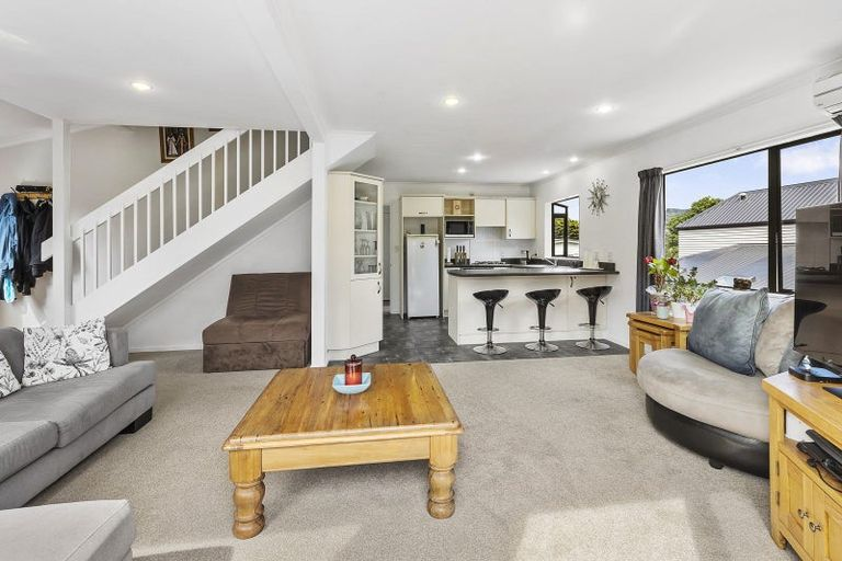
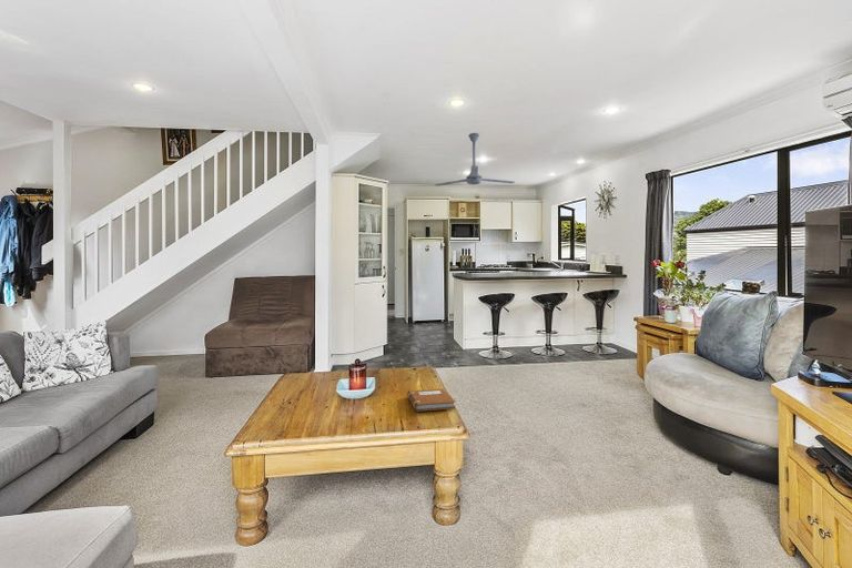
+ ceiling fan [434,132,516,187]
+ notebook [406,387,457,413]
